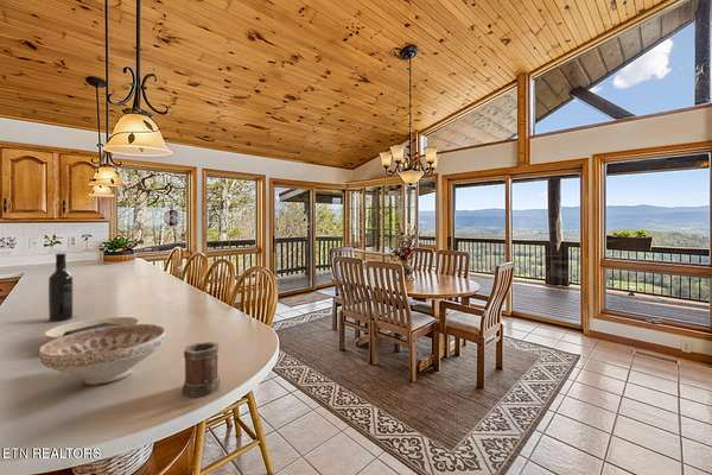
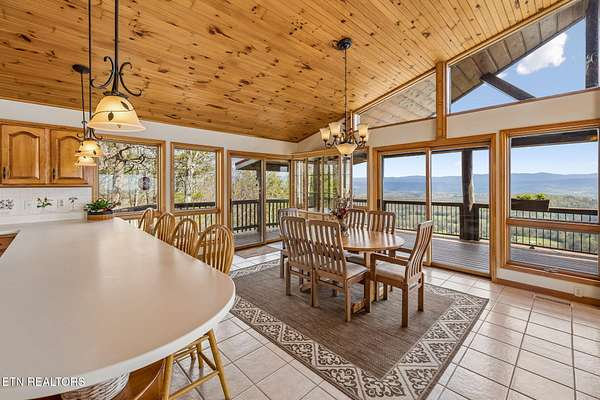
- mug [182,341,222,398]
- wine bottle [47,253,74,323]
- decorative bowl [38,323,166,386]
- plate [44,316,140,341]
